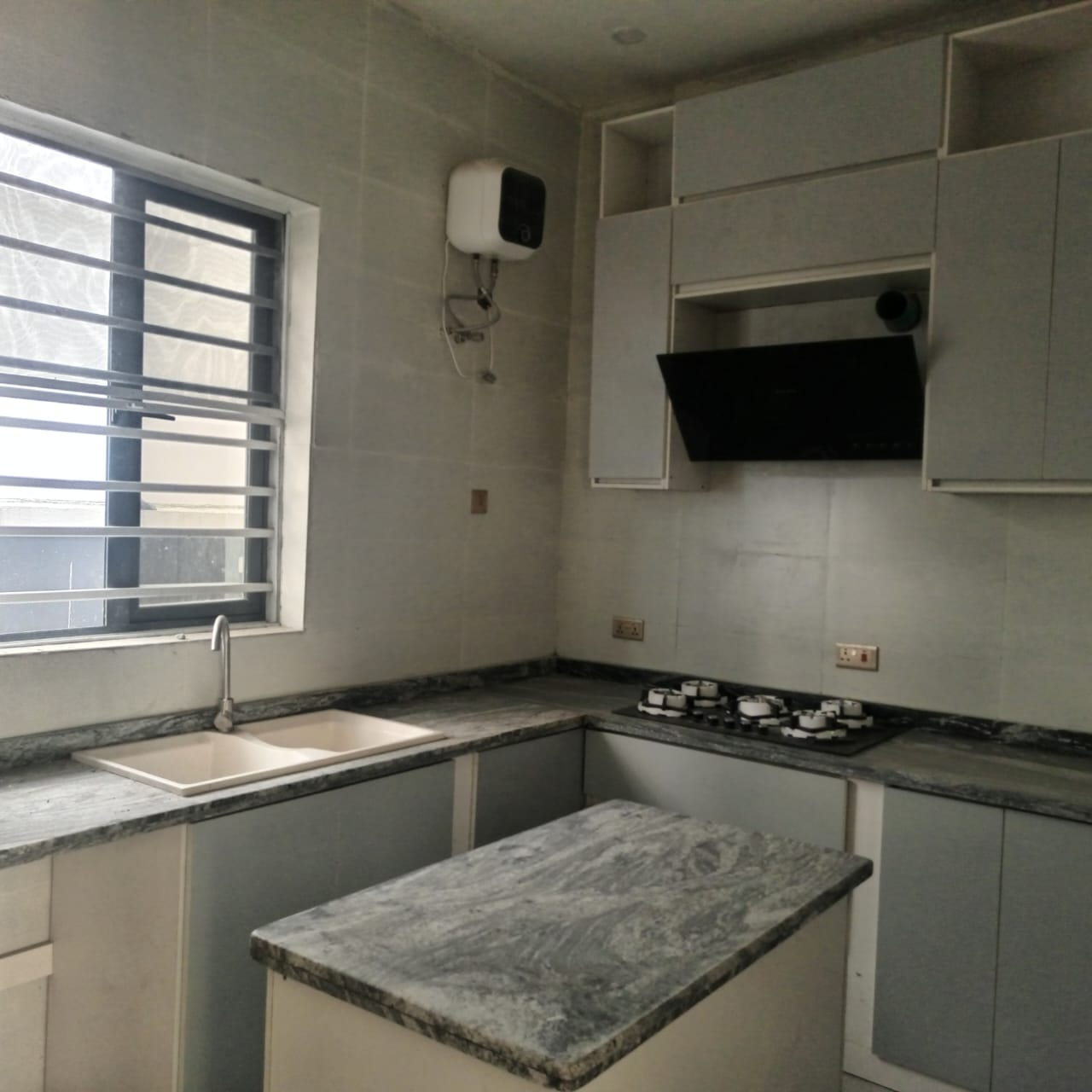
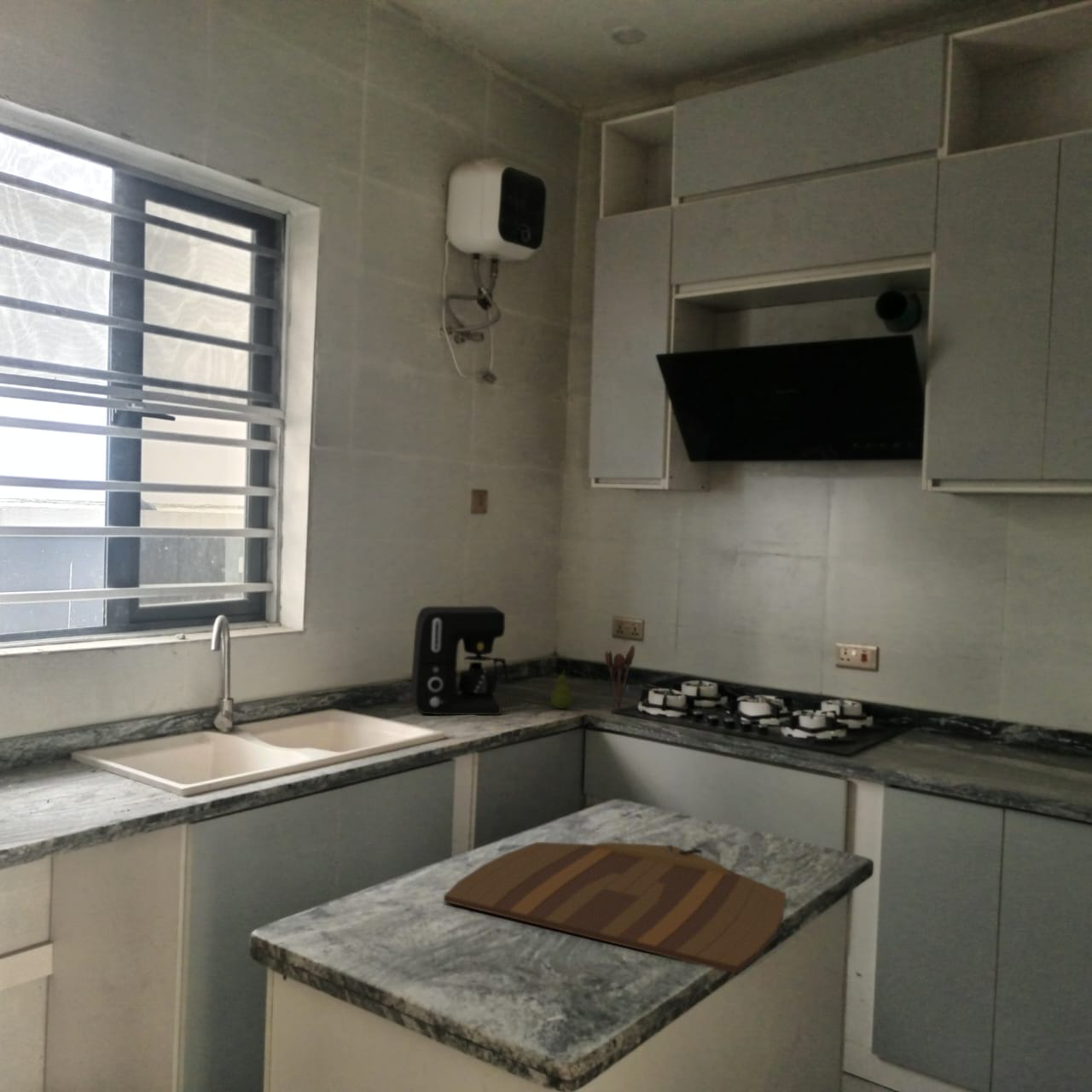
+ fruit [549,669,573,710]
+ coffee maker [410,606,508,716]
+ utensil holder [604,644,636,711]
+ cutting board [443,841,787,974]
